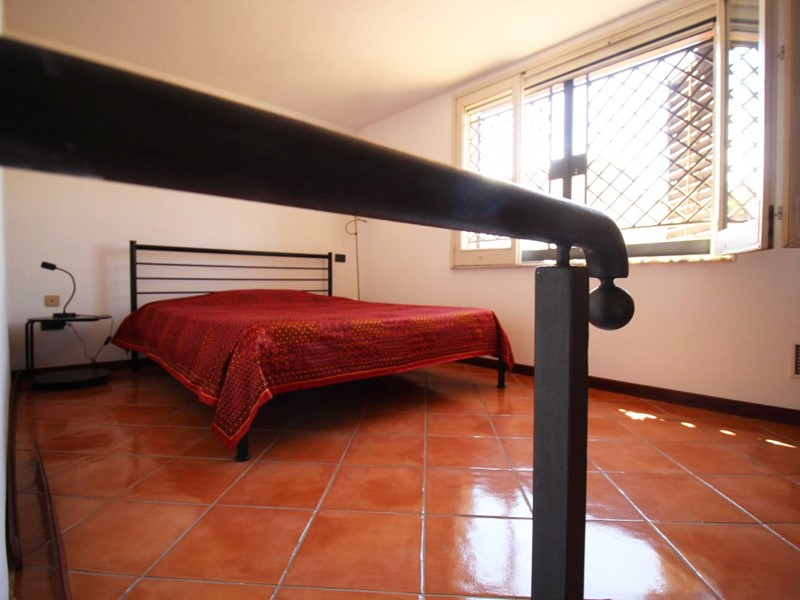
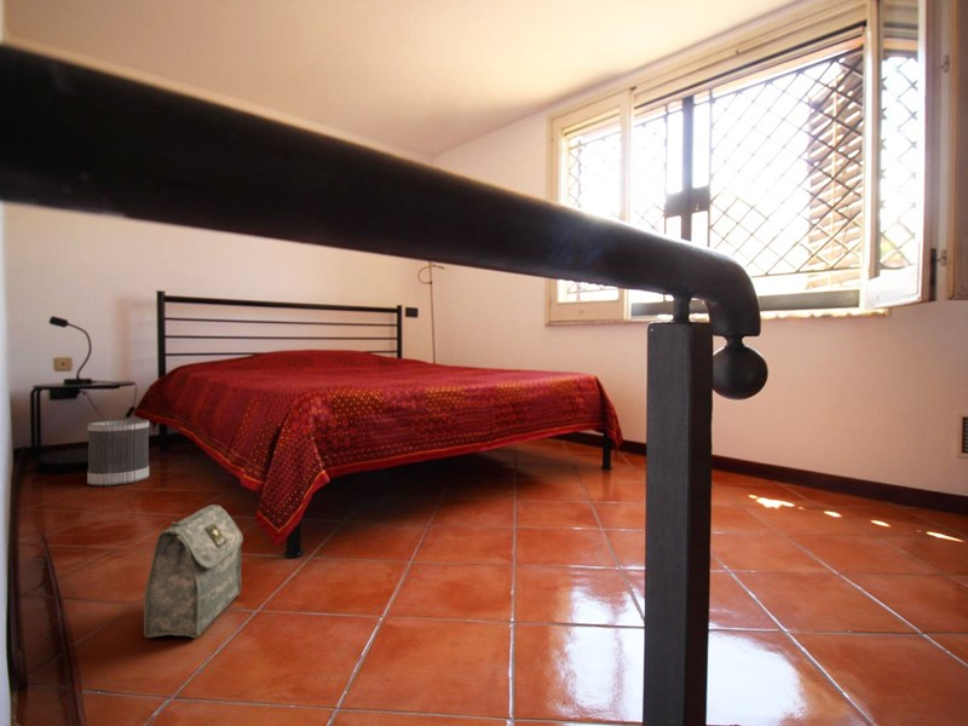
+ bag [143,503,244,639]
+ wastebasket [86,419,150,486]
